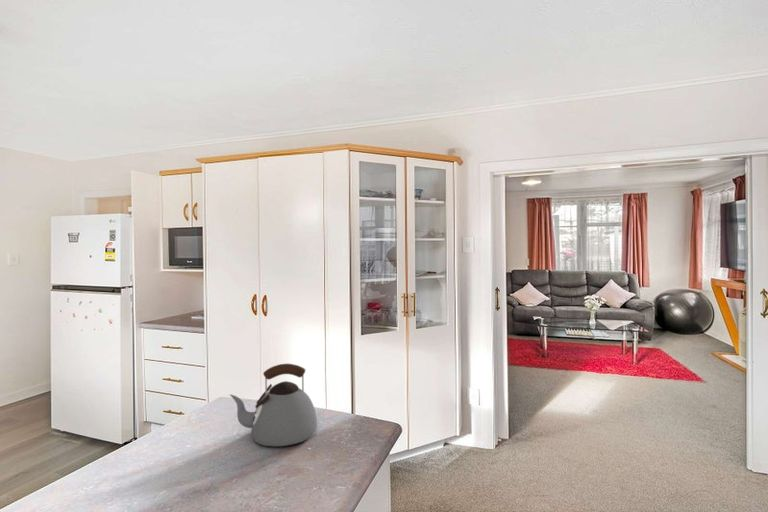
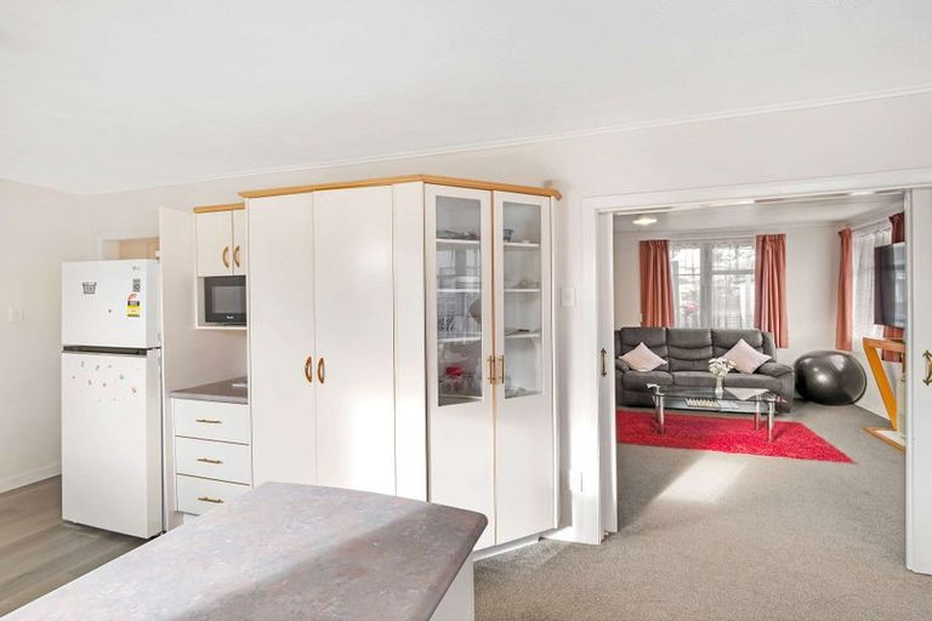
- kettle [229,363,318,447]
